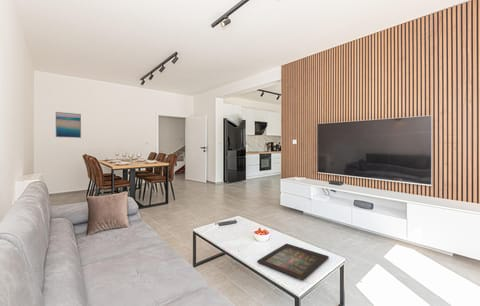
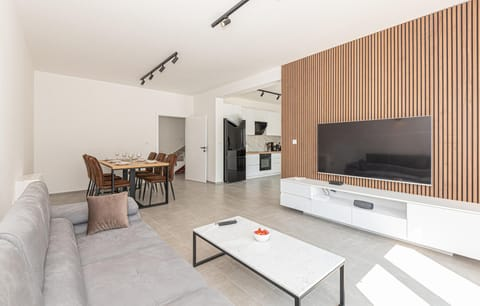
- wall art [55,111,82,139]
- icon panel [256,243,330,281]
